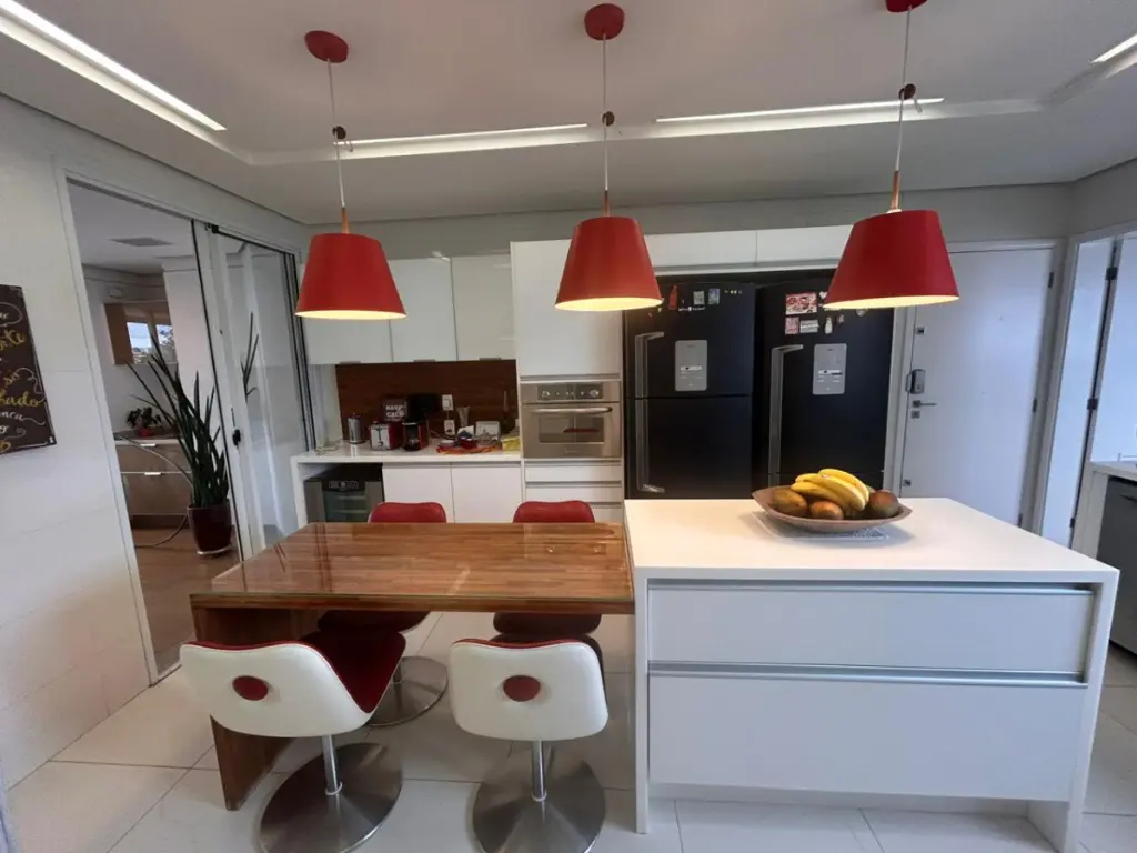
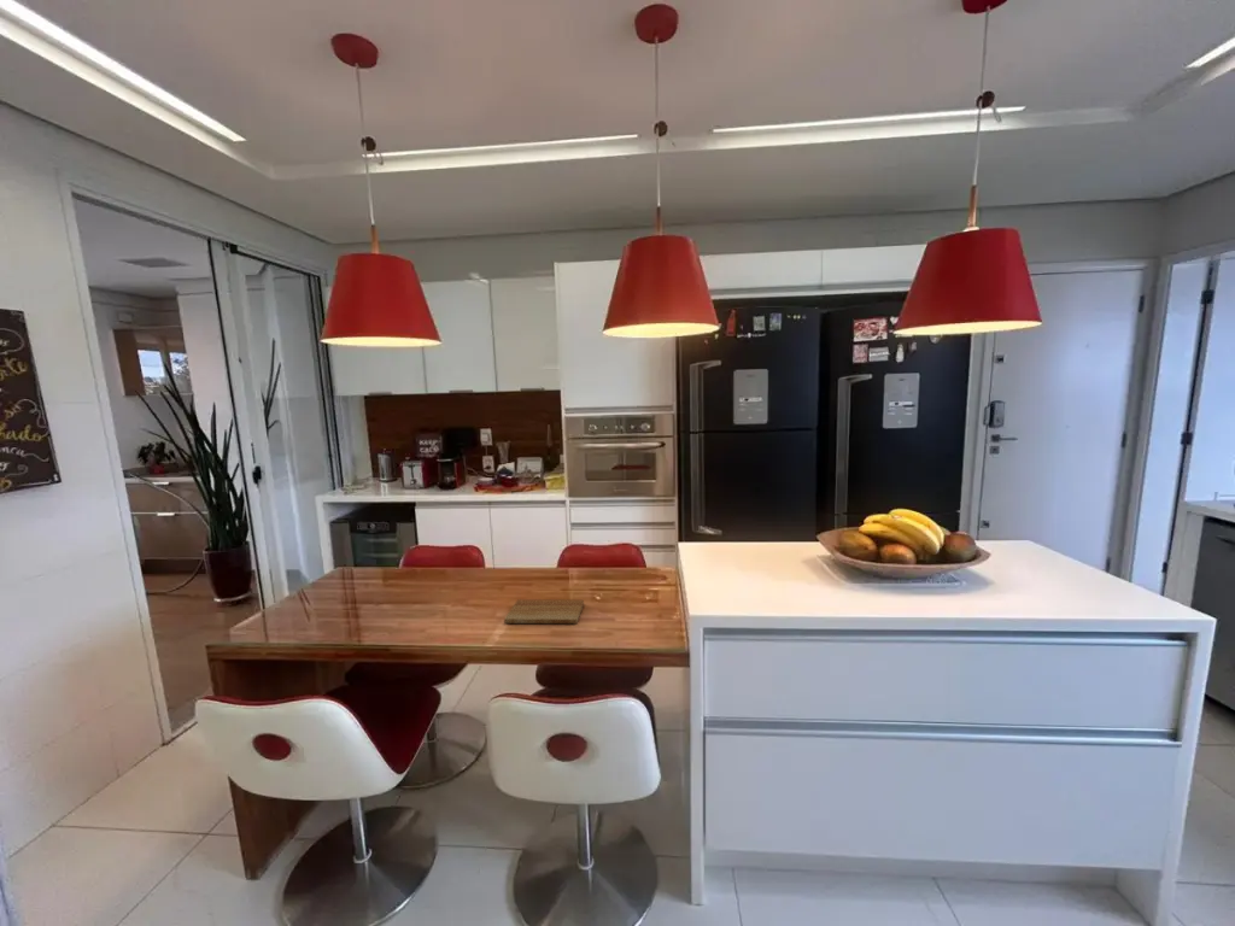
+ cutting board [503,598,585,625]
